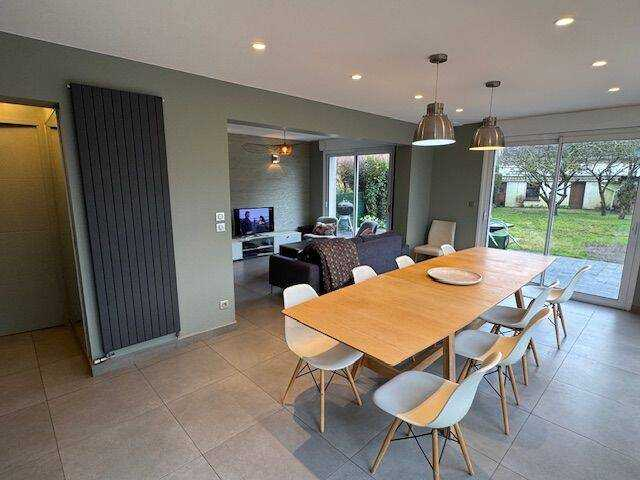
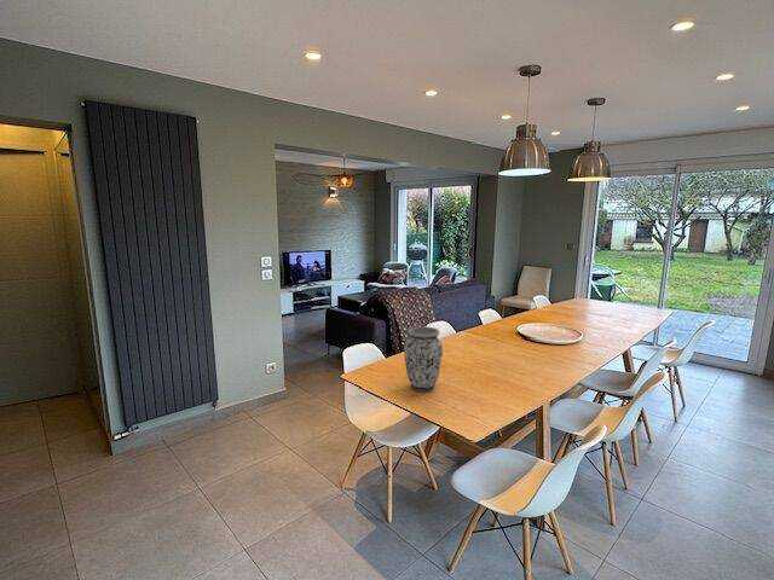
+ vase [403,325,444,392]
